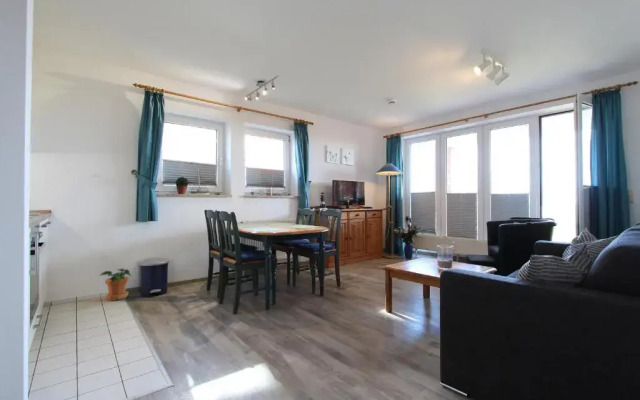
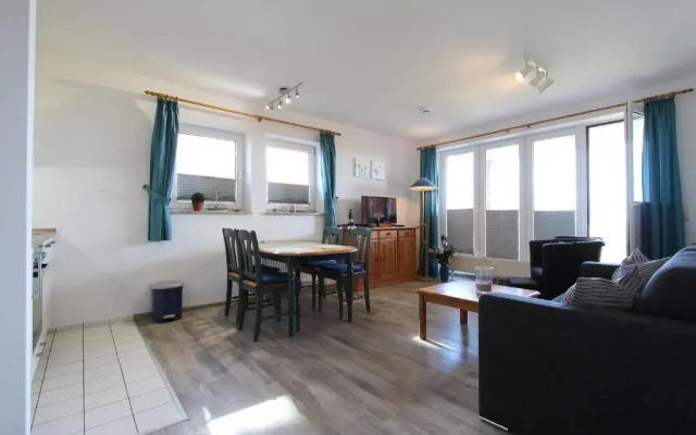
- potted plant [97,267,132,302]
